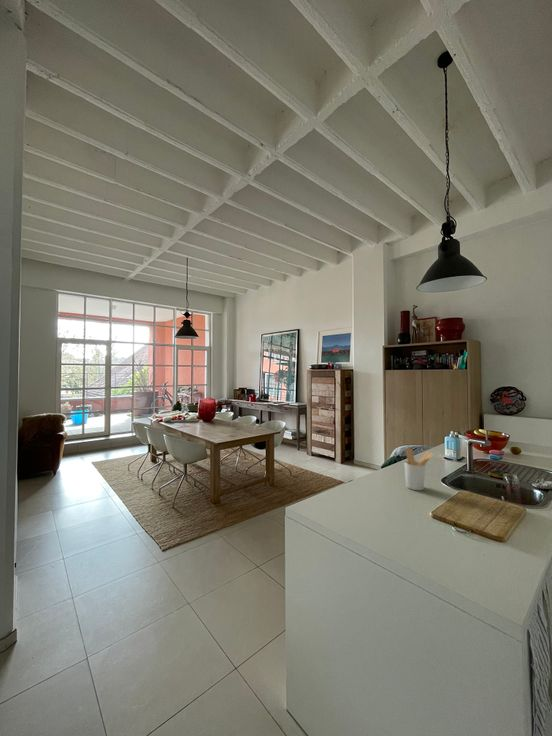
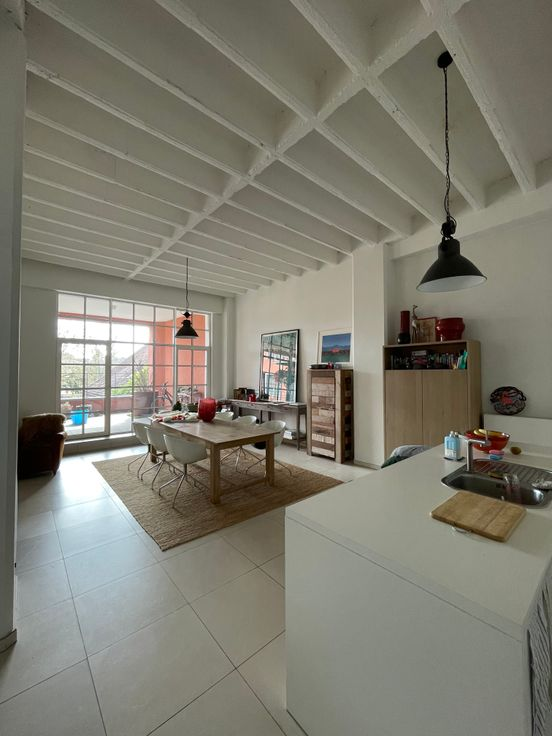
- utensil holder [403,447,435,491]
